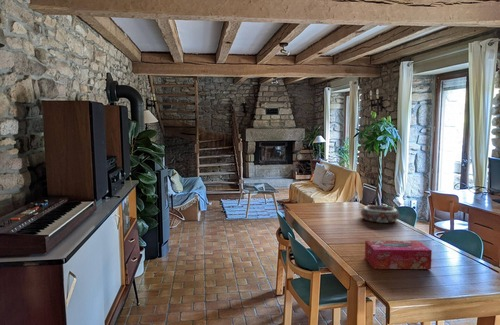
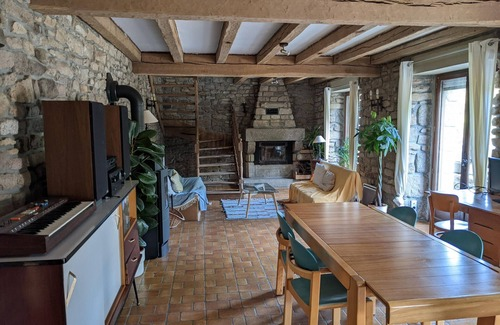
- decorative bowl [360,204,400,224]
- tissue box [364,240,433,270]
